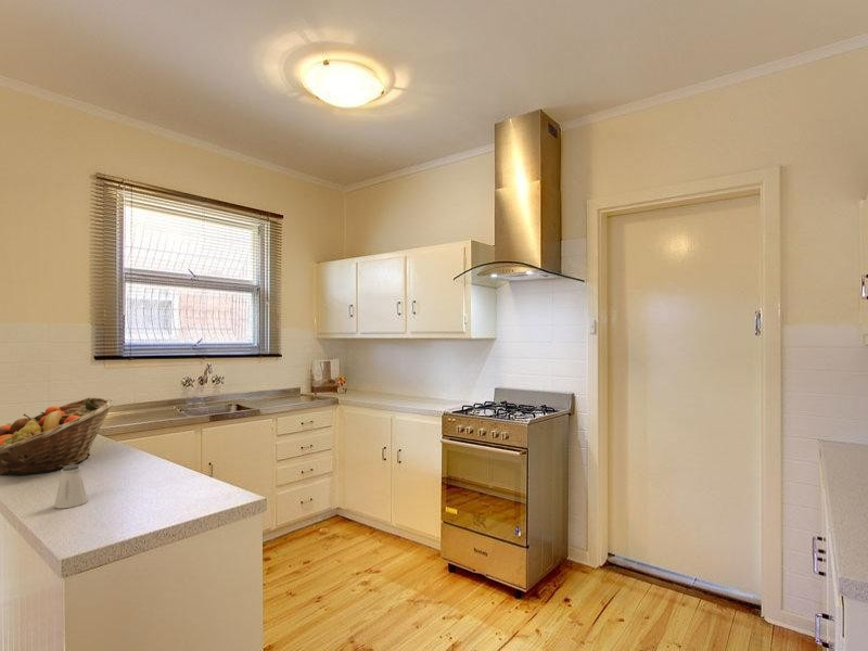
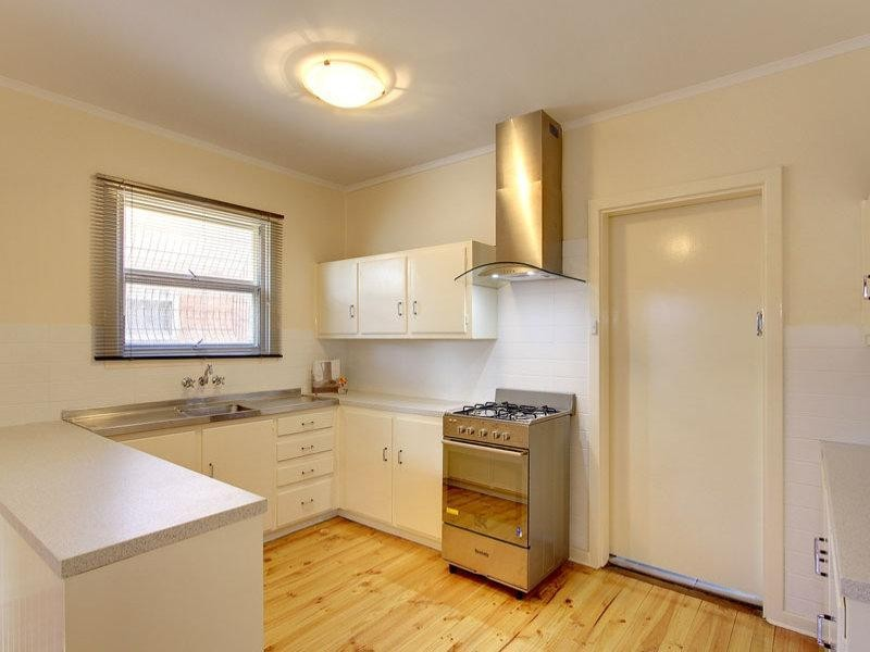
- fruit basket [0,396,116,477]
- saltshaker [53,463,88,509]
